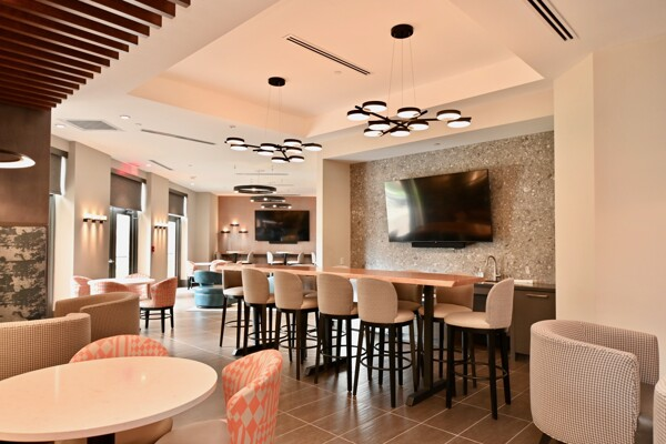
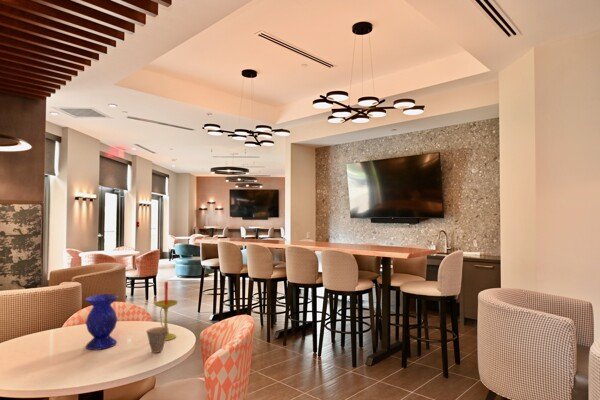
+ cup [146,326,170,354]
+ candle [153,281,179,342]
+ vase [84,293,120,351]
